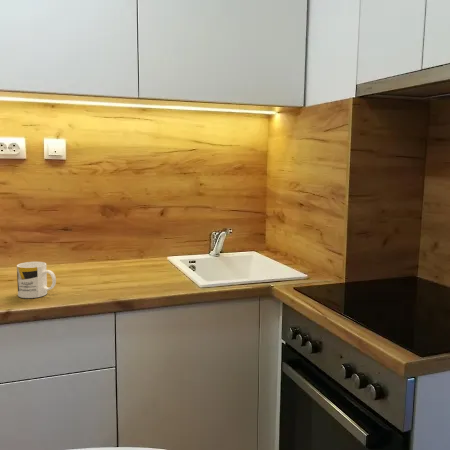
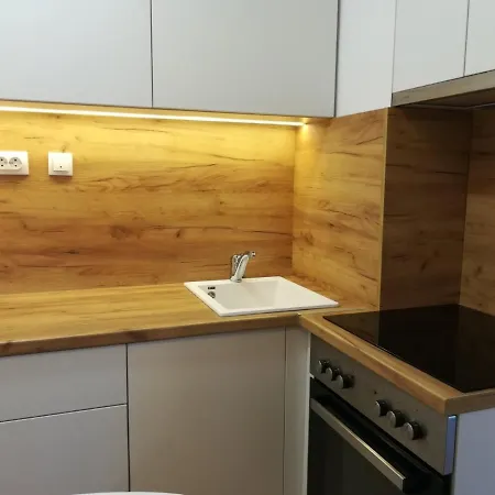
- mug [16,261,57,299]
